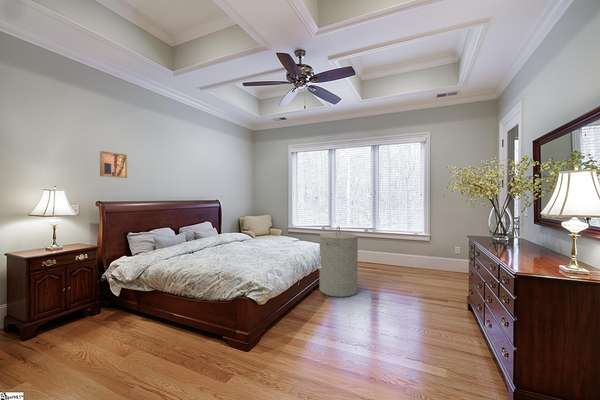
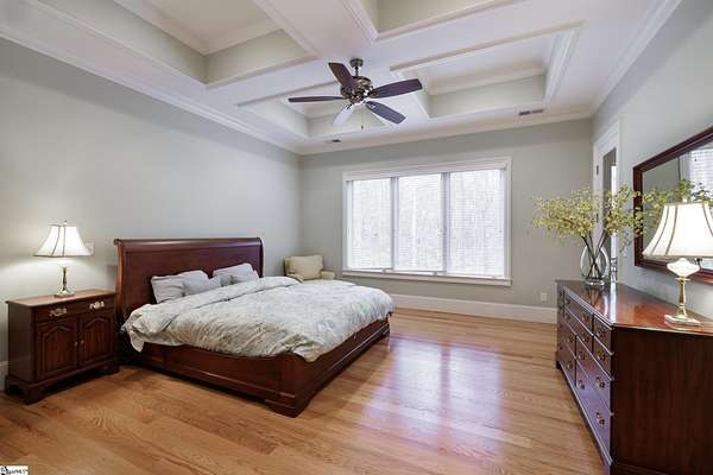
- wall art [99,150,128,179]
- laundry hamper [318,225,359,298]
